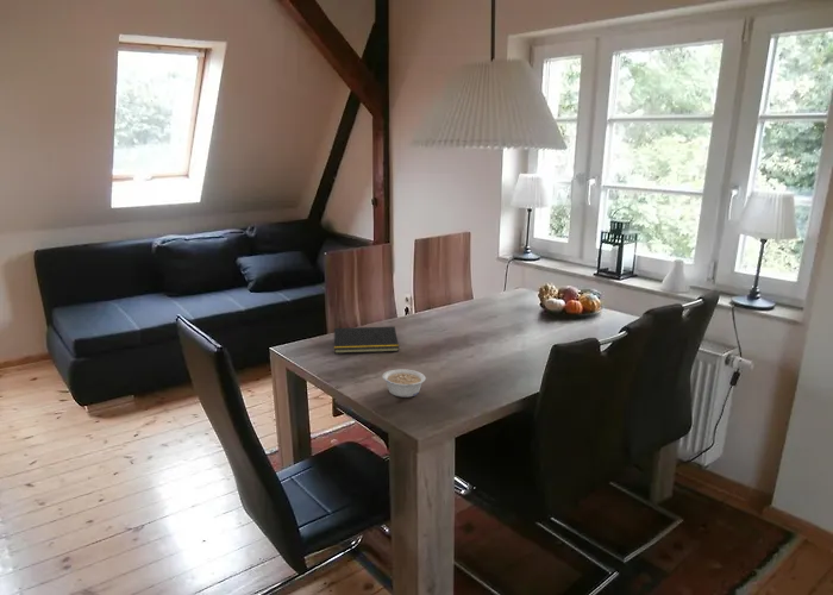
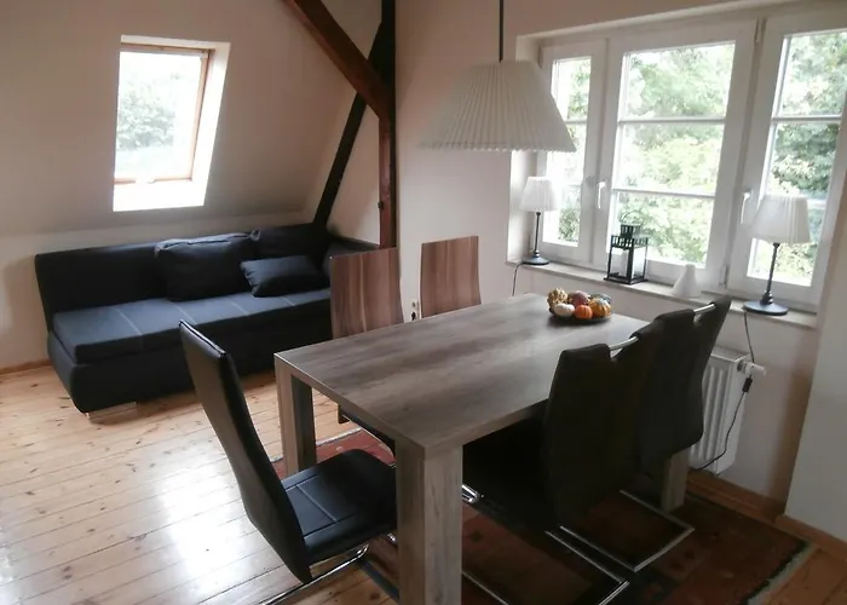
- notepad [332,326,400,355]
- legume [381,368,427,399]
